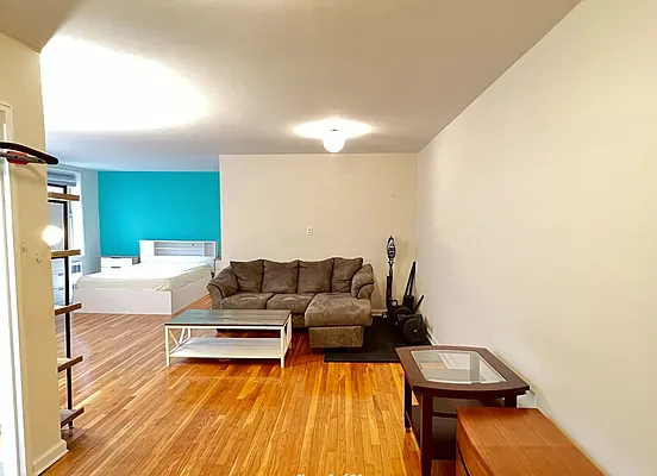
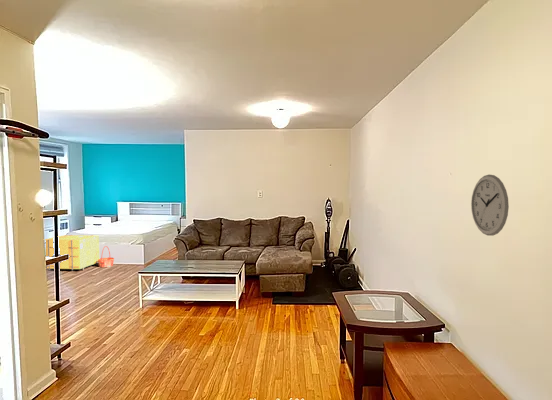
+ wall clock [470,174,510,237]
+ basket [98,245,115,268]
+ cardboard box [44,234,100,271]
